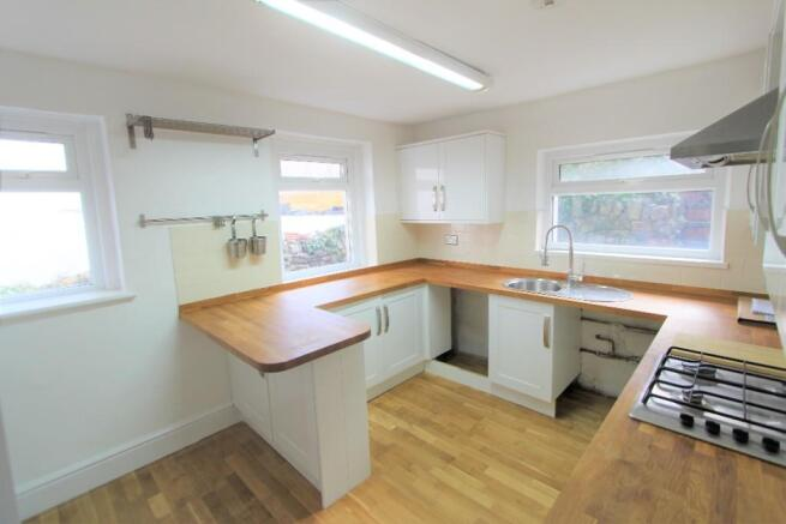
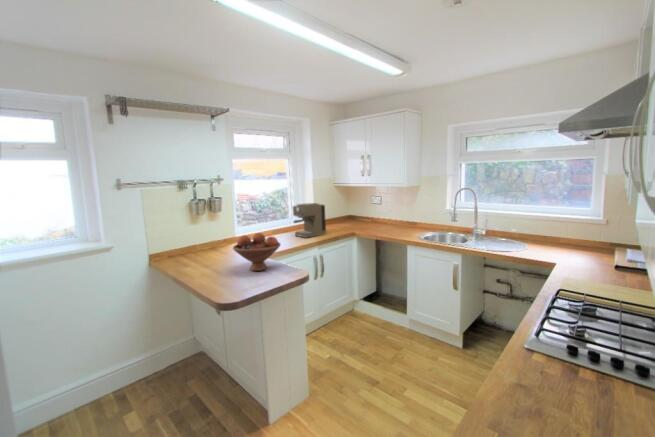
+ coffee maker [292,202,327,239]
+ fruit bowl [232,232,282,272]
